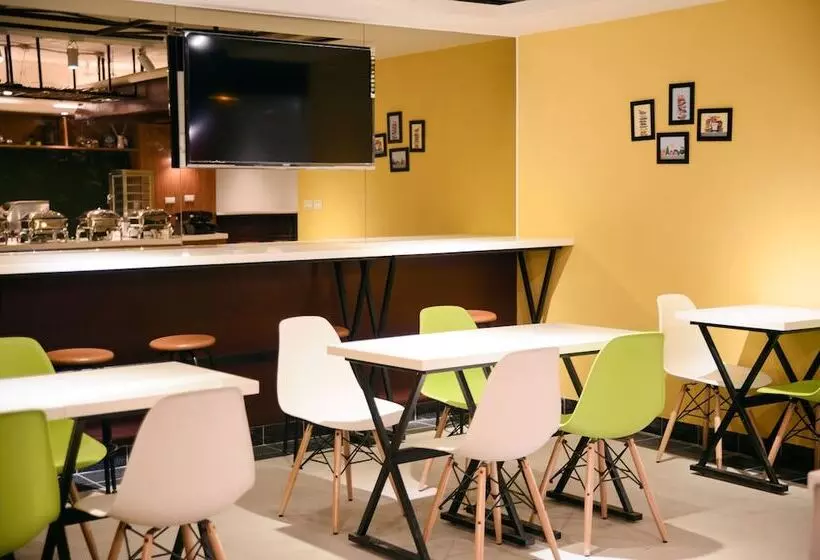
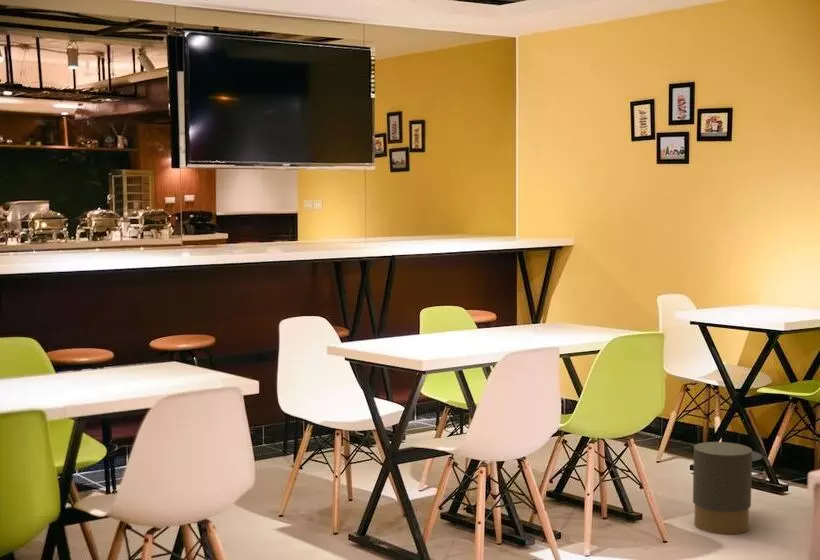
+ trash can [692,441,763,535]
